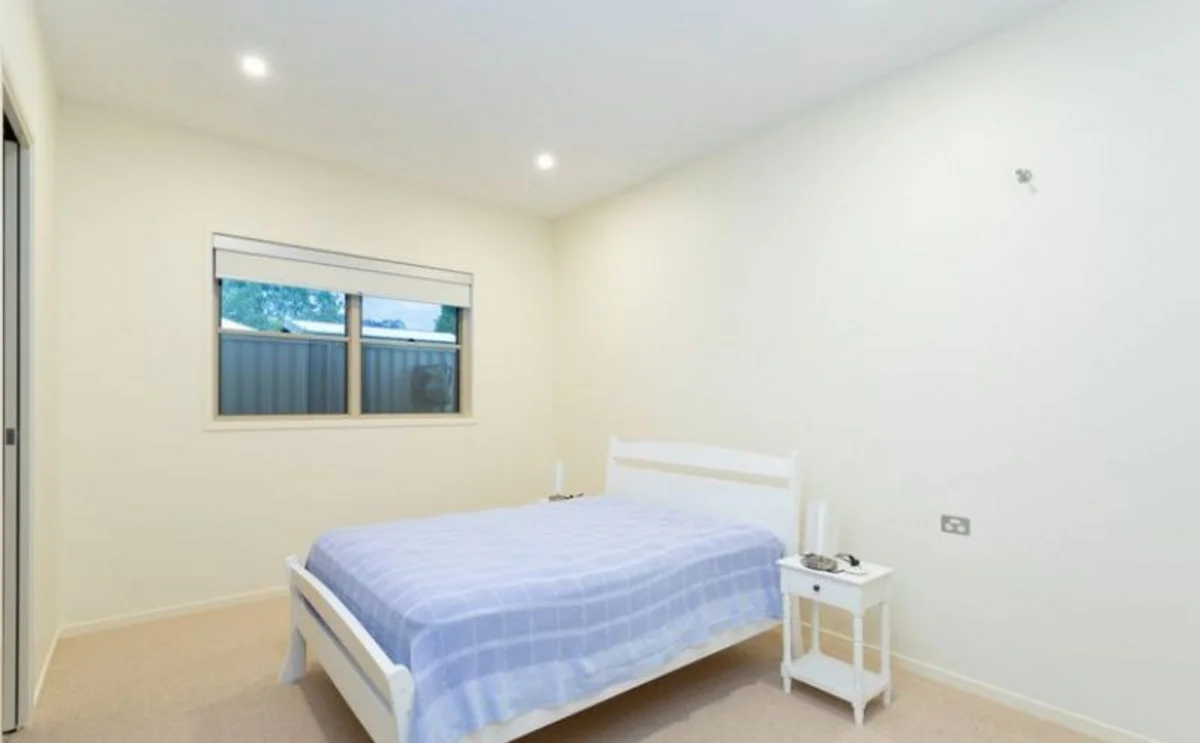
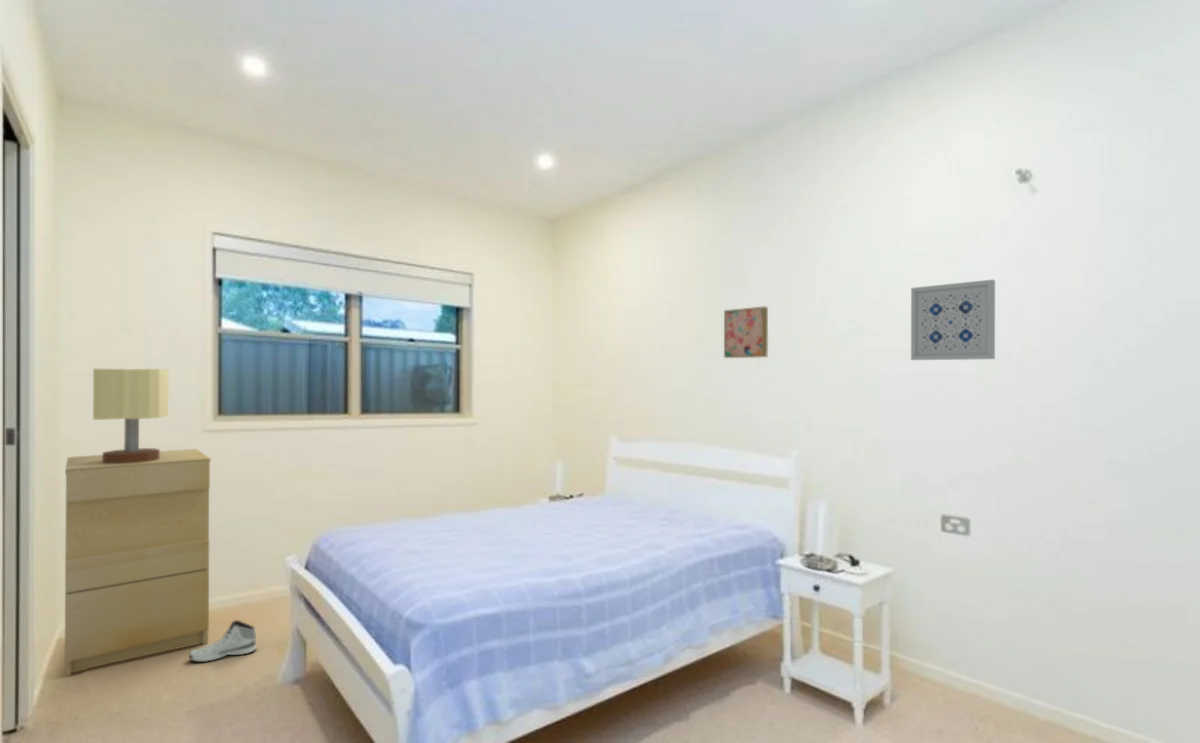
+ sneaker [188,619,258,663]
+ table lamp [92,368,169,464]
+ wall art [910,279,996,361]
+ wall art [723,306,769,359]
+ cabinet [64,448,212,677]
